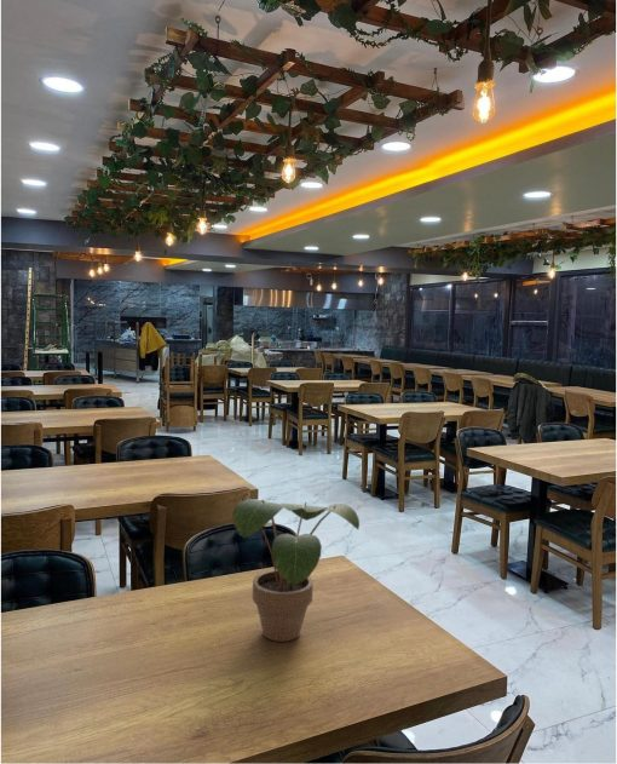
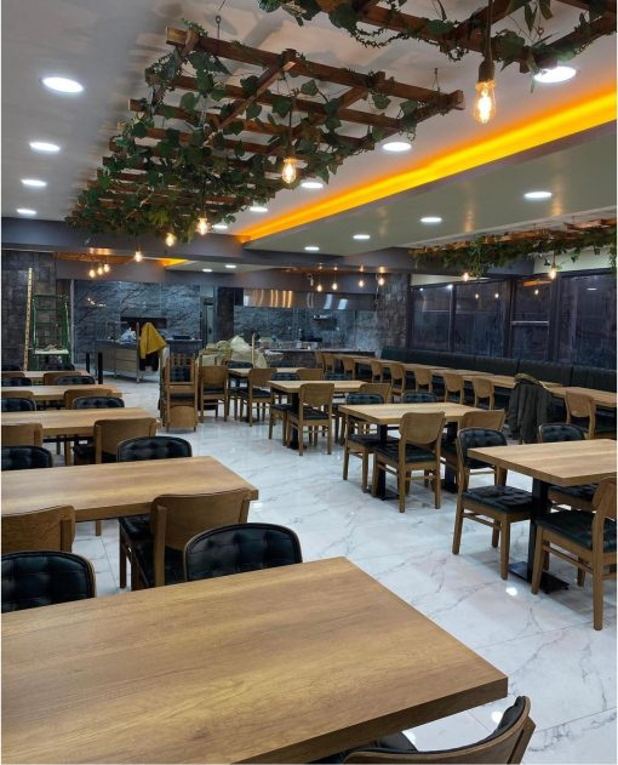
- potted plant [231,498,361,643]
